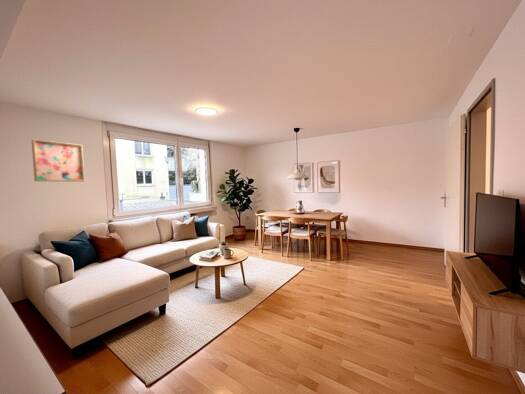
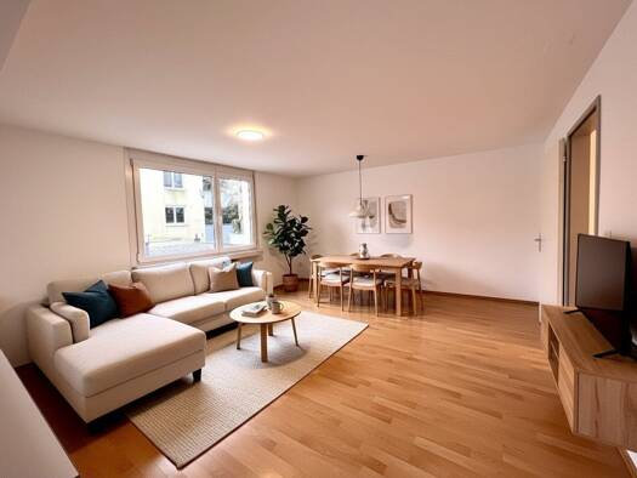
- wall art [31,138,85,182]
